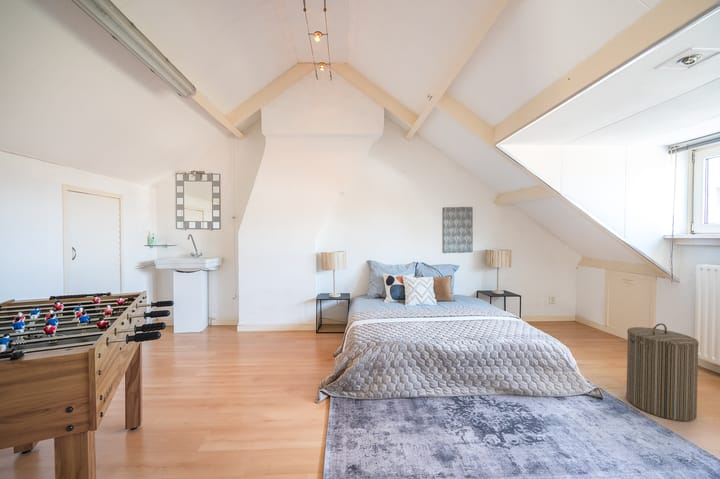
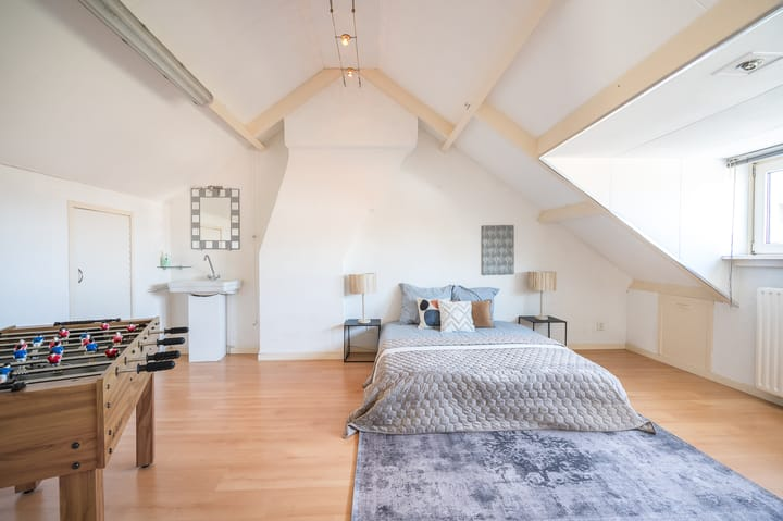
- laundry hamper [626,322,700,422]
